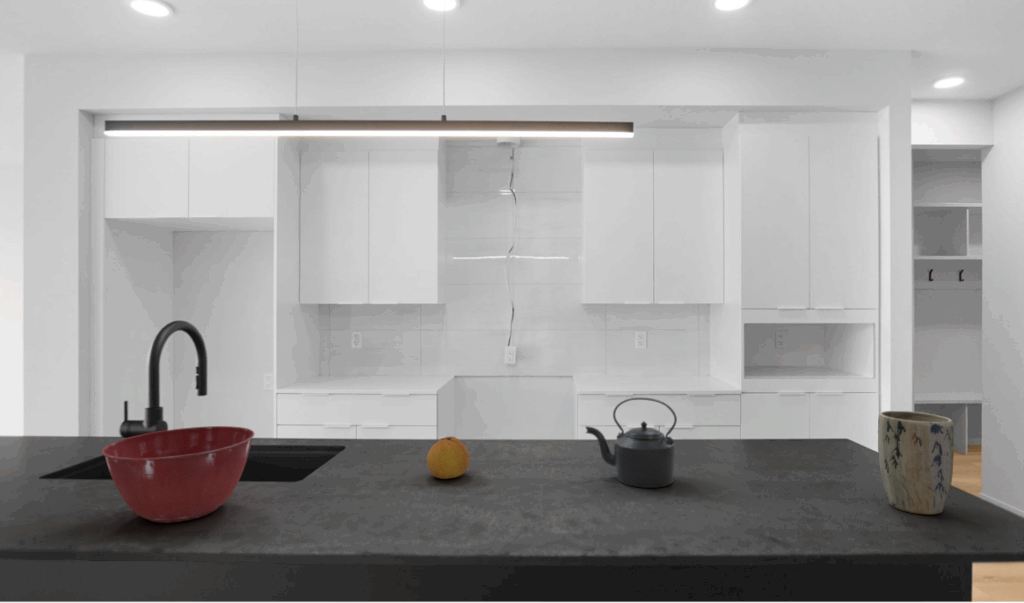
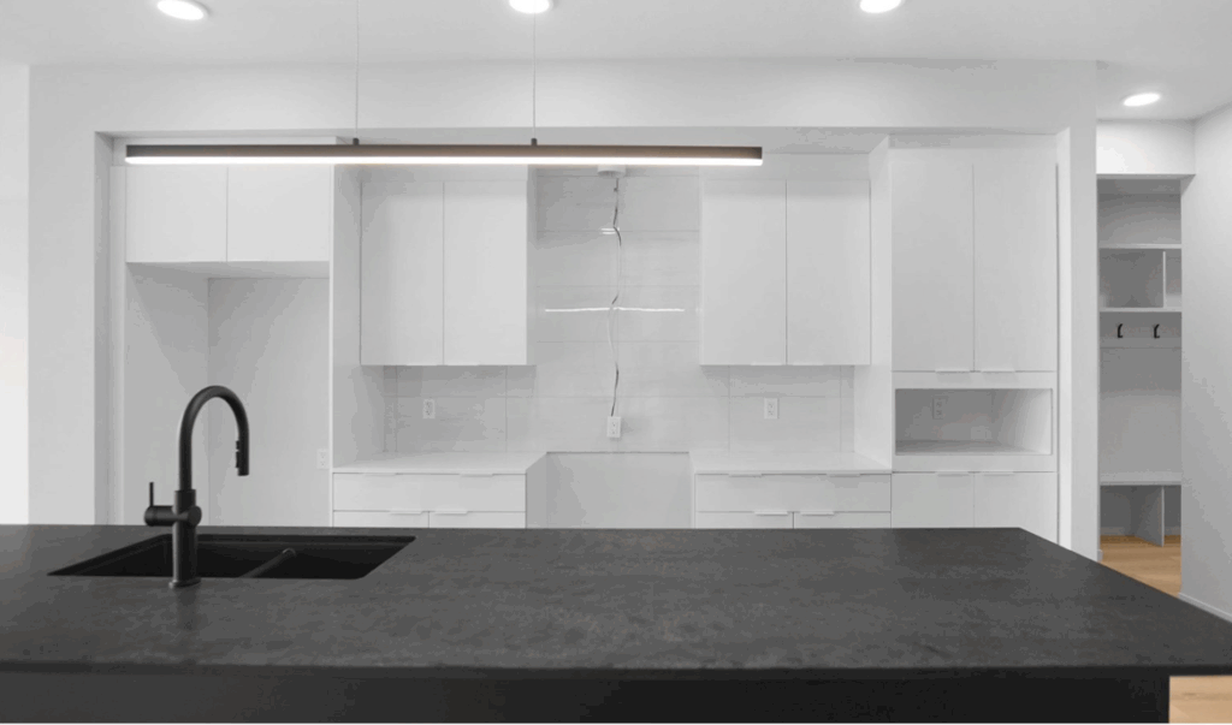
- kettle [584,397,678,489]
- mixing bowl [101,425,255,524]
- fruit [426,435,471,480]
- plant pot [877,410,955,515]
